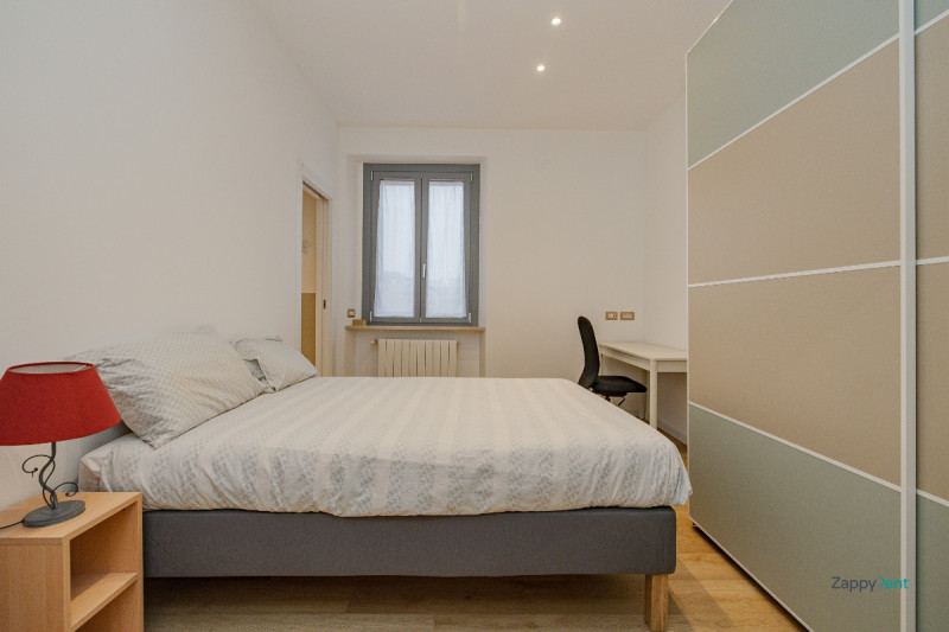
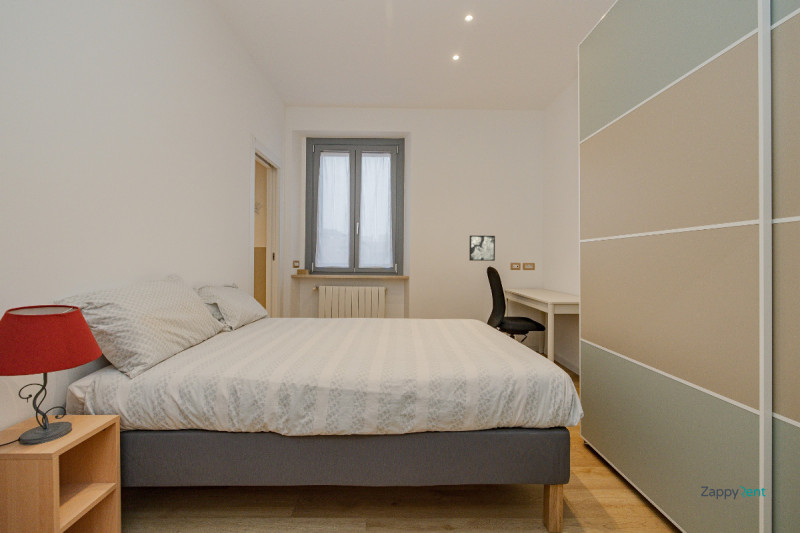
+ wall art [468,235,496,262]
